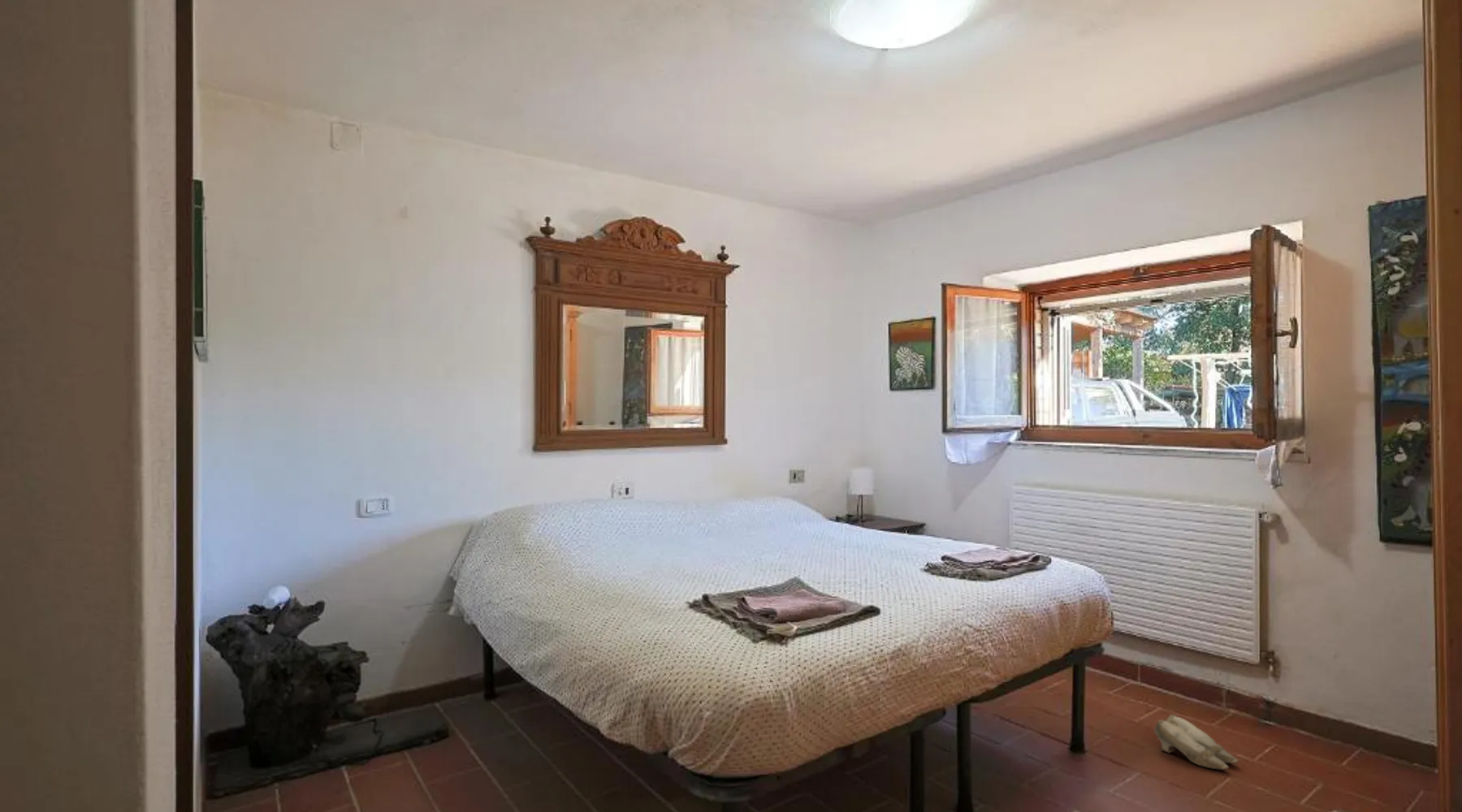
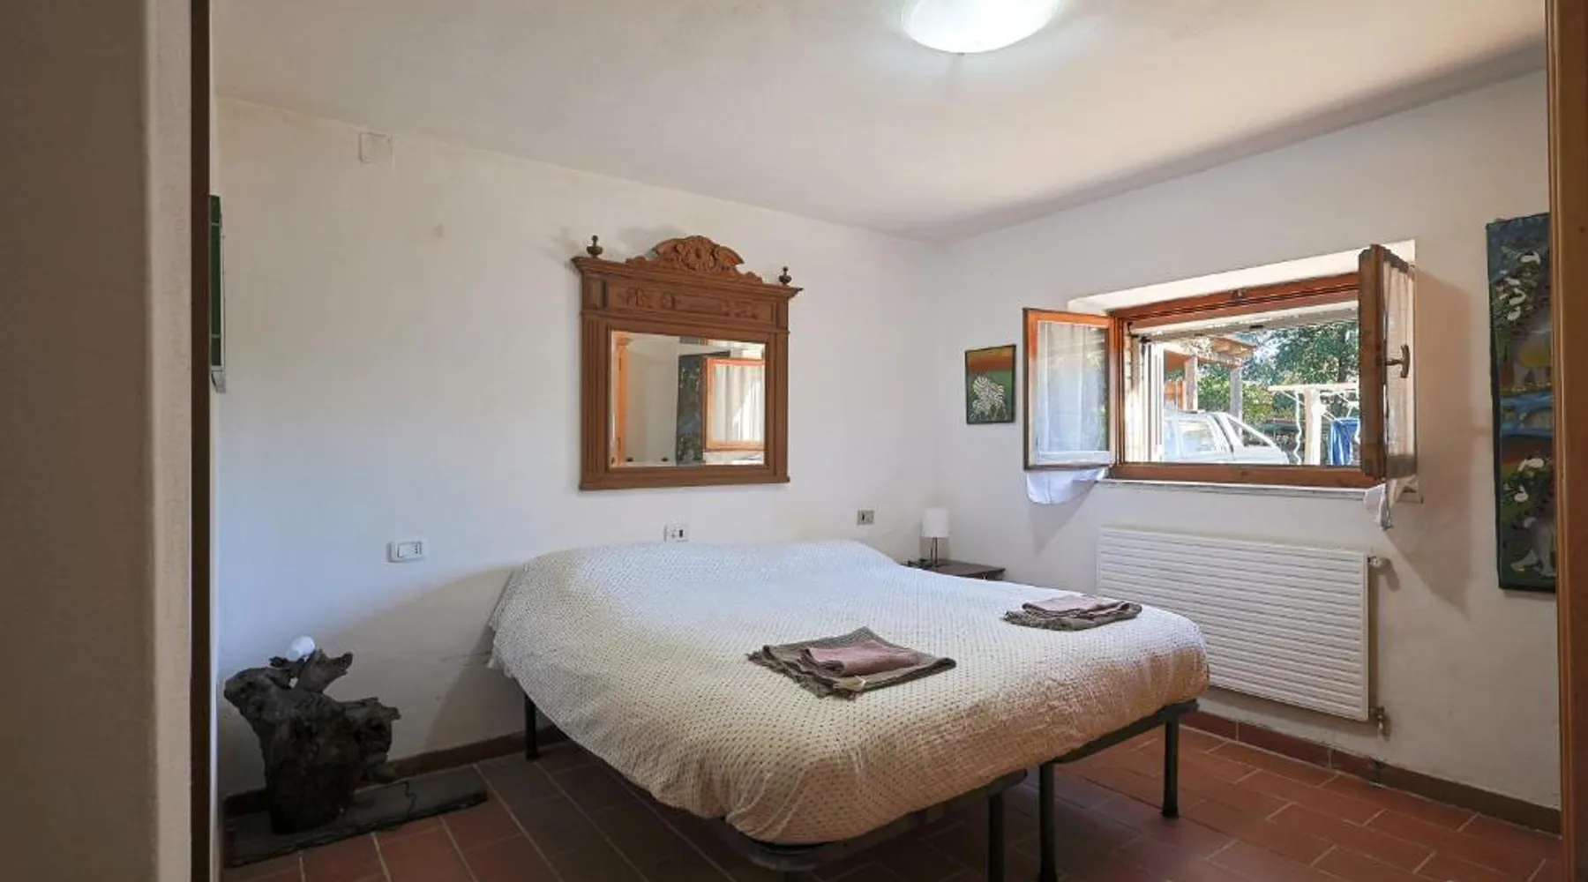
- slippers [1153,714,1239,771]
